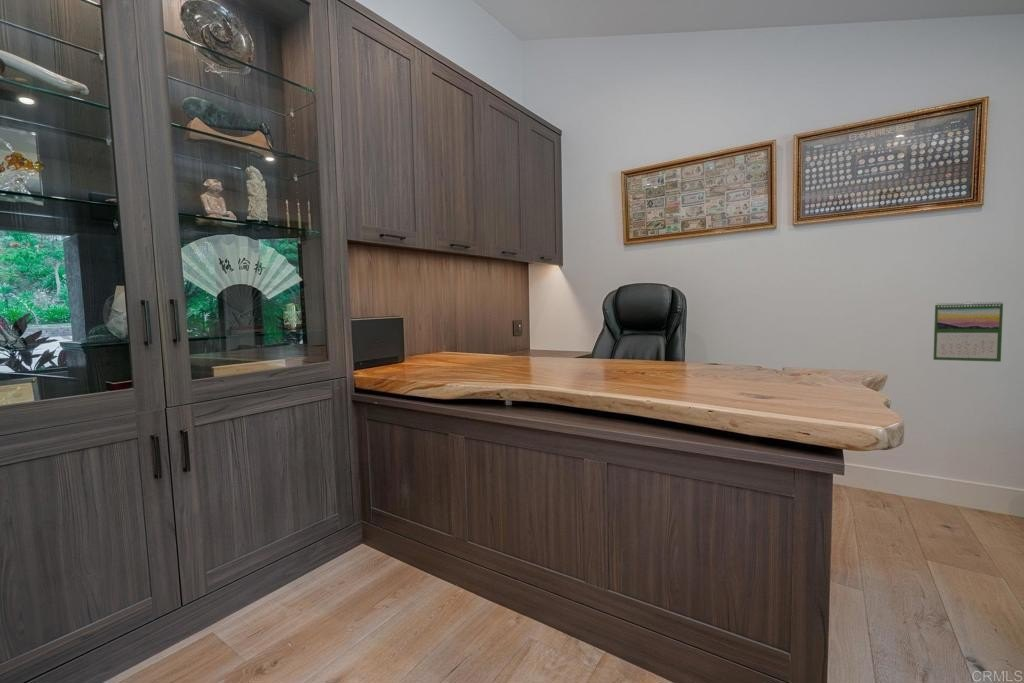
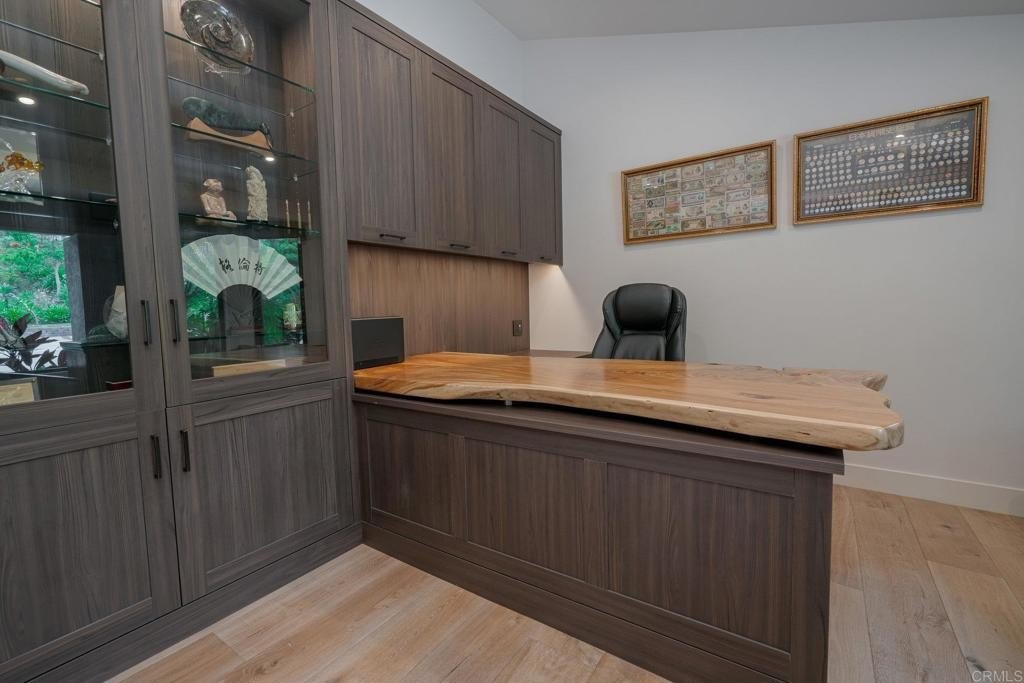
- calendar [932,300,1004,363]
